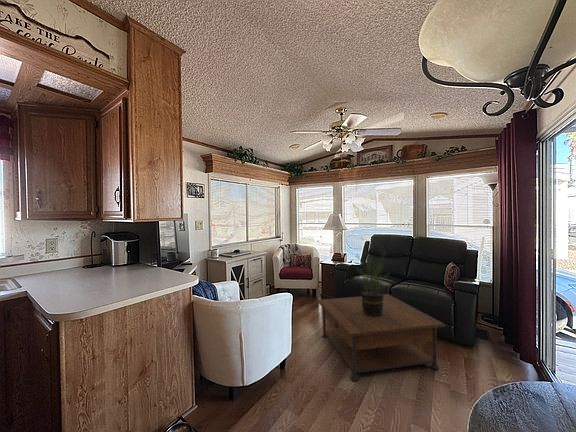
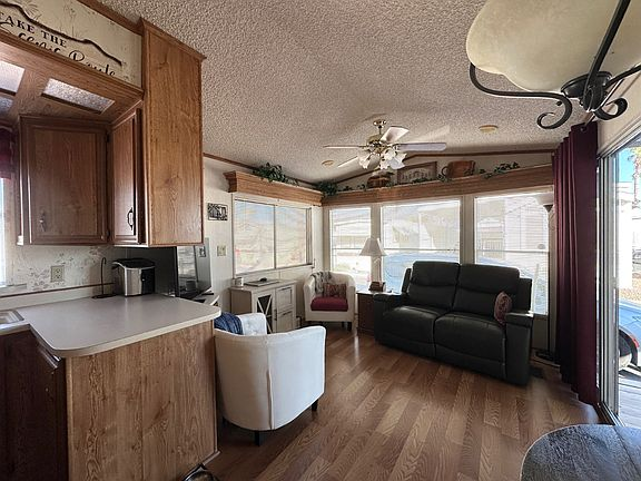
- potted plant [354,250,390,317]
- coffee table [316,293,447,382]
